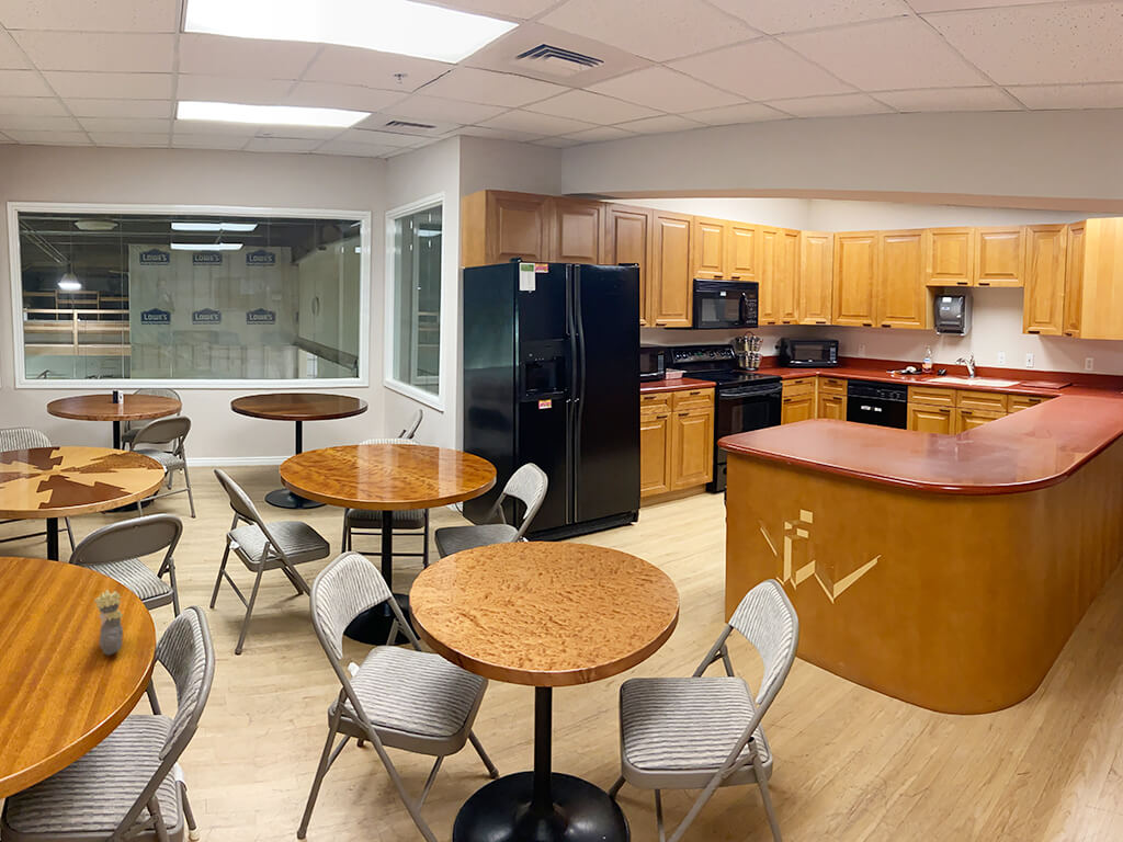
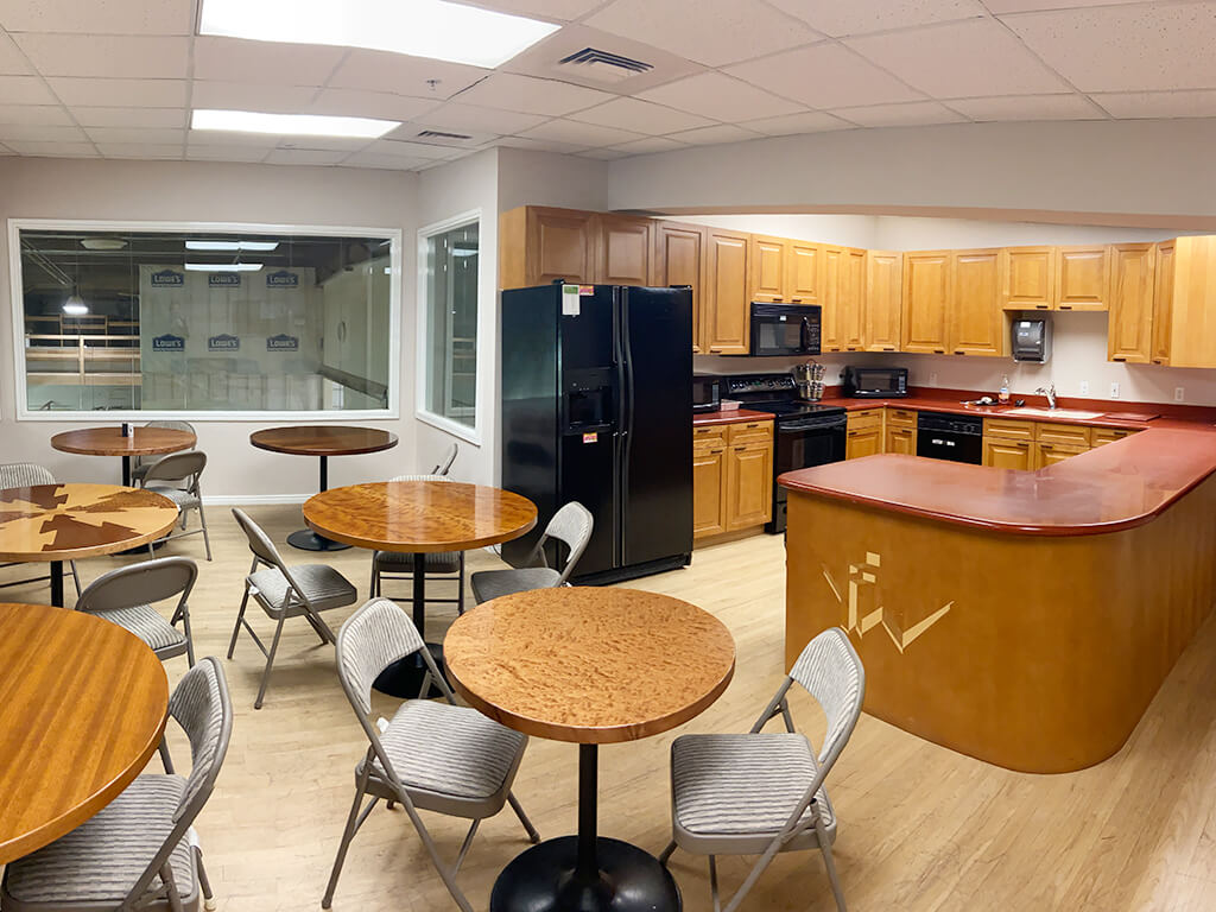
- bust sculpture [93,589,124,657]
